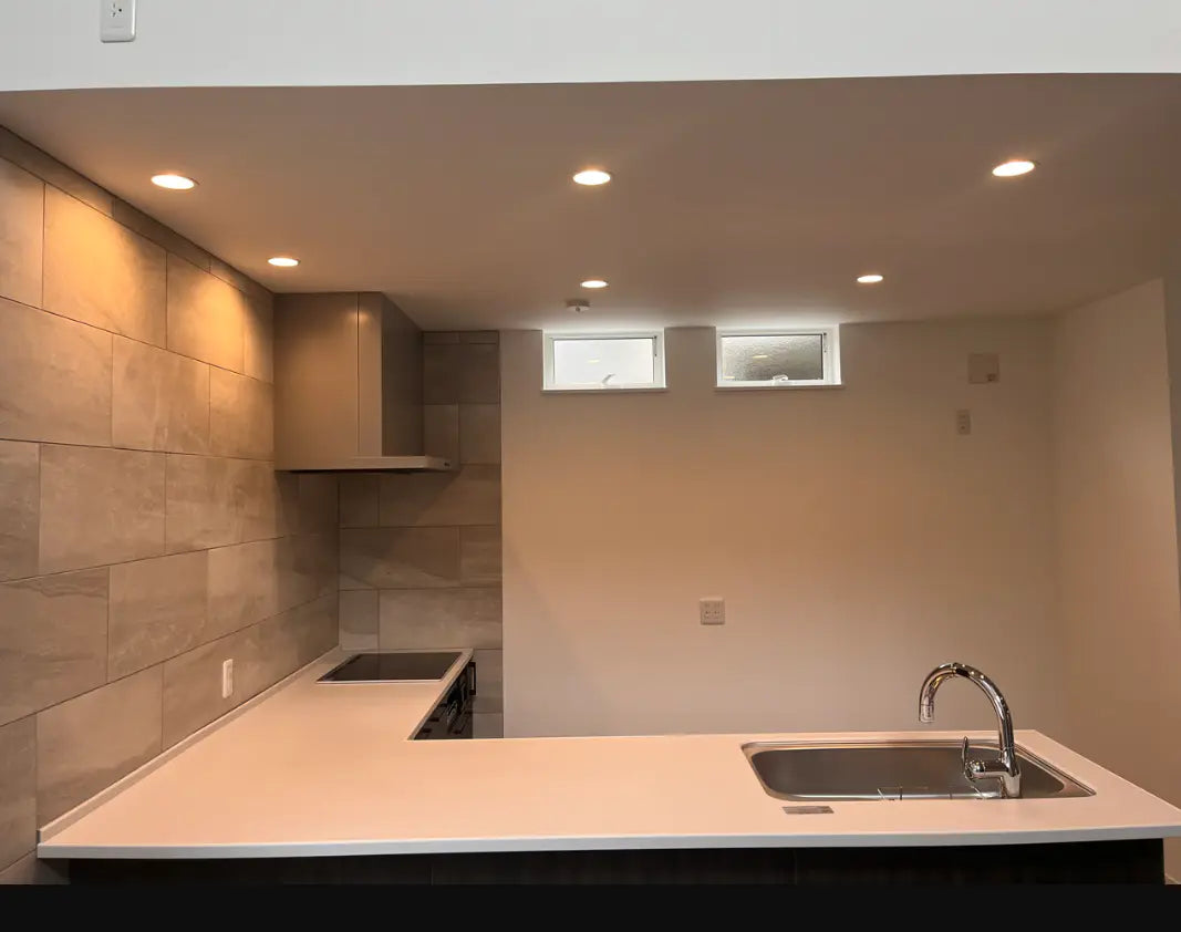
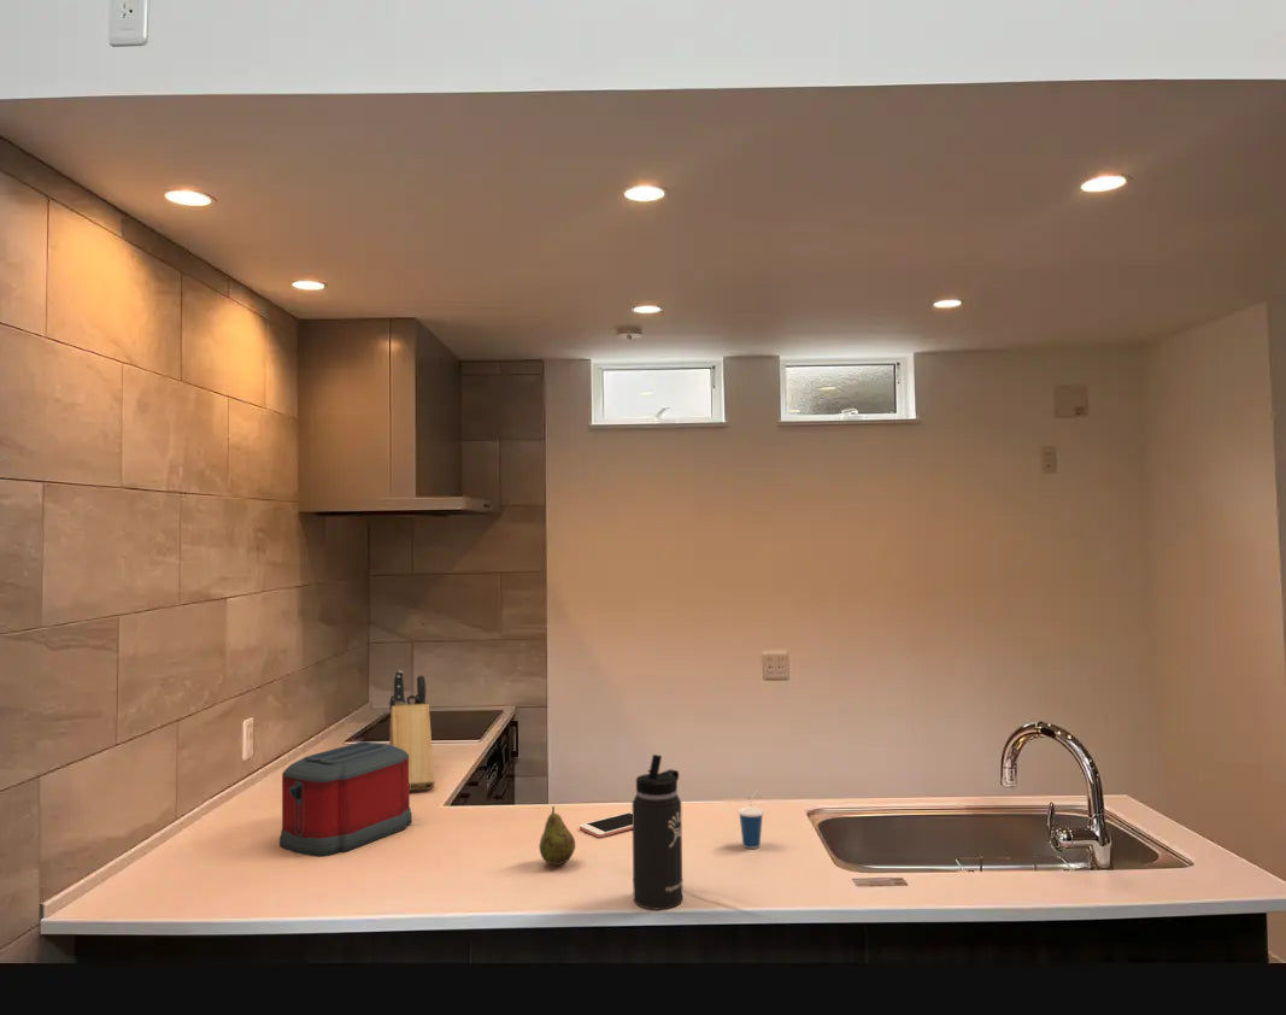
+ fruit [539,805,576,867]
+ cup [736,790,765,850]
+ cell phone [579,811,633,839]
+ toaster [278,740,413,858]
+ knife block [388,669,435,792]
+ thermos bottle [632,753,685,910]
